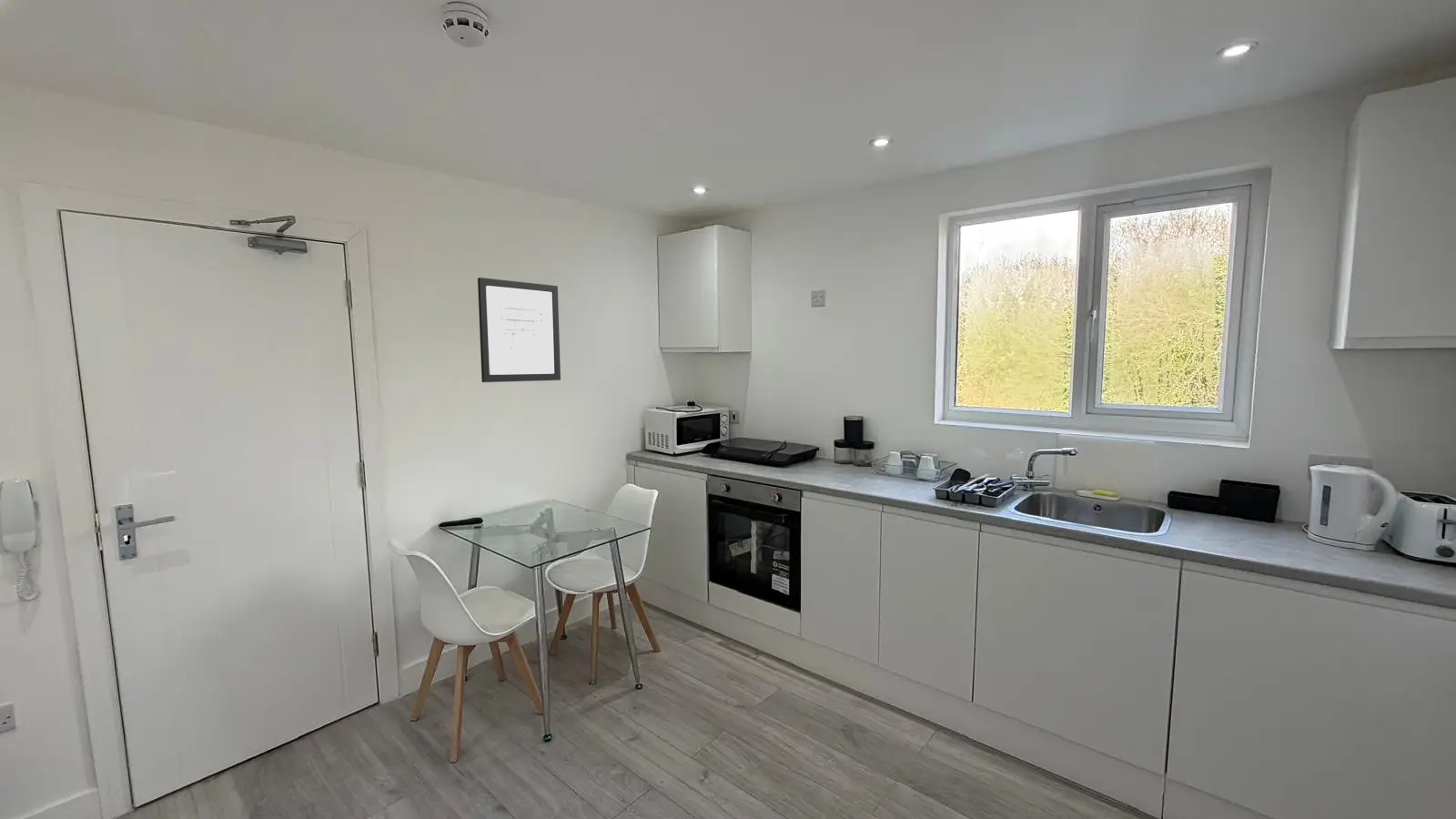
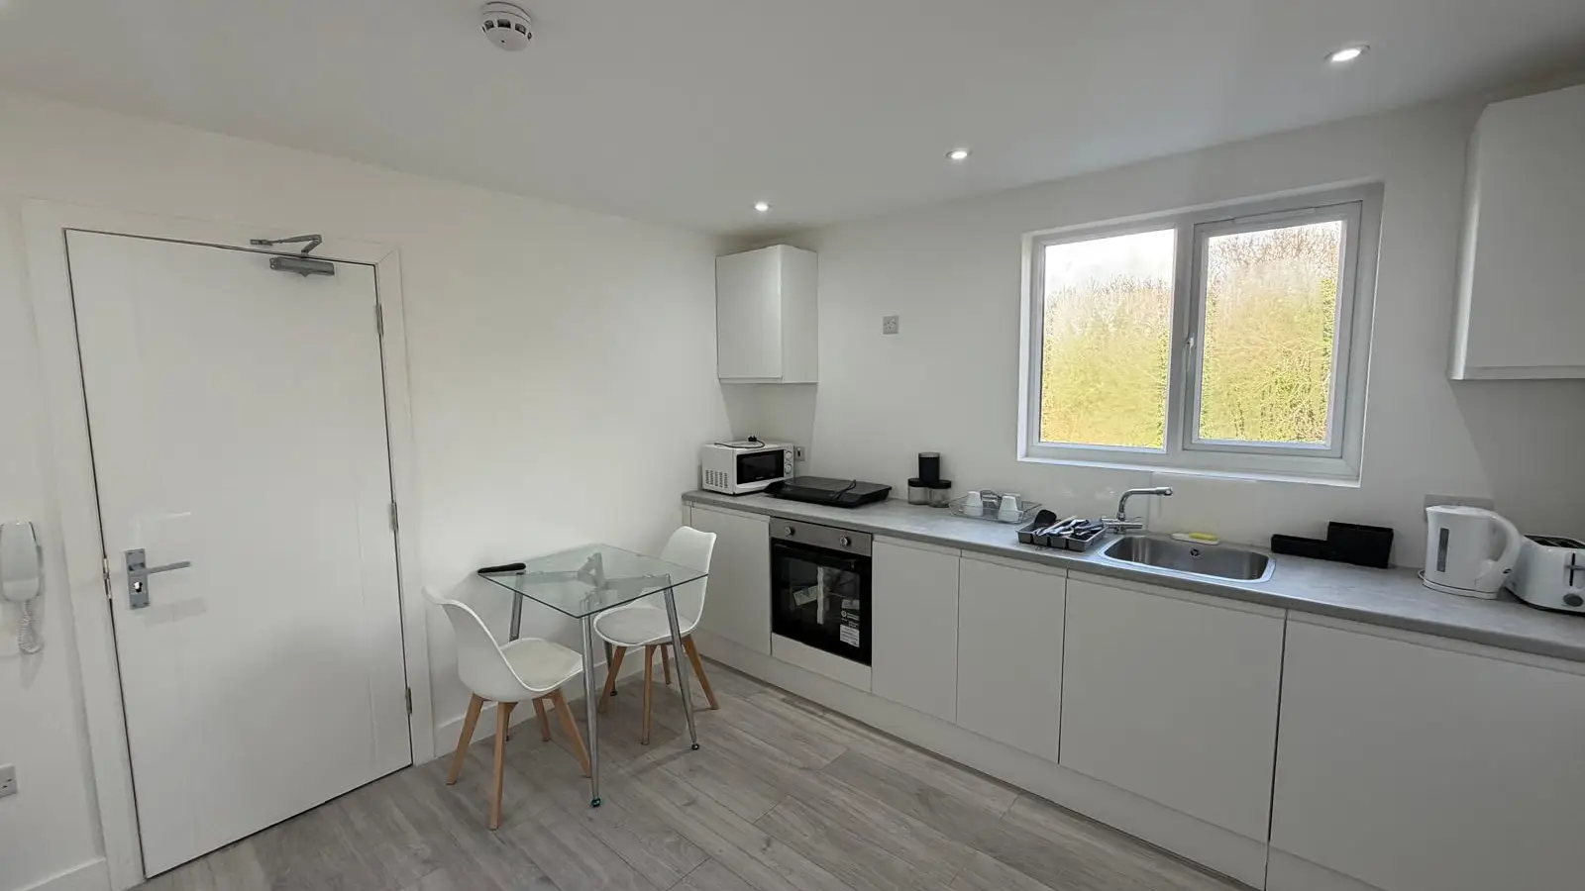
- wall art [477,277,561,383]
